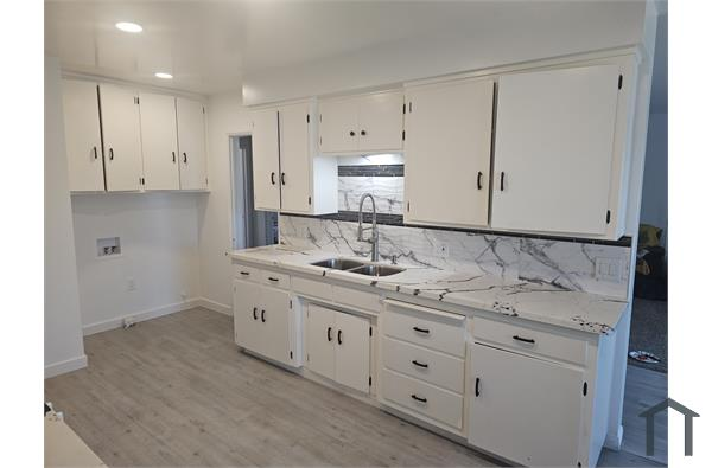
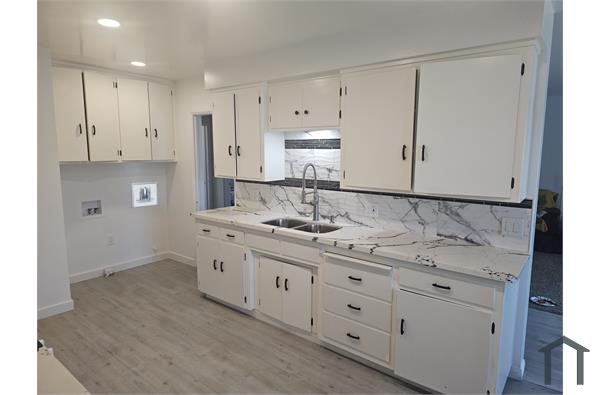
+ wall art [130,181,159,209]
